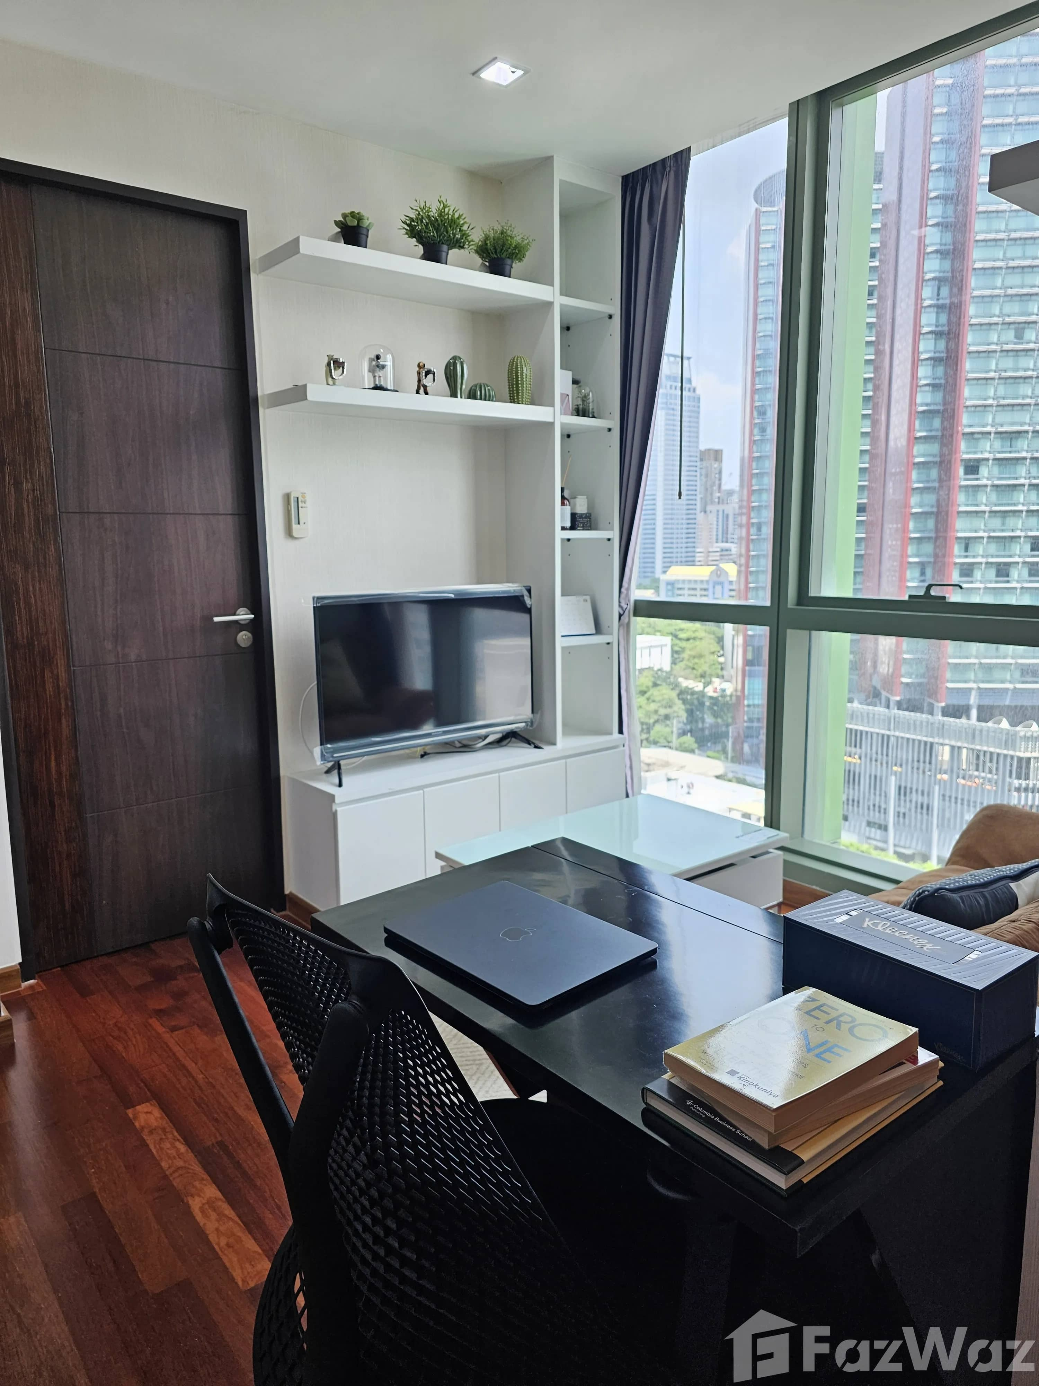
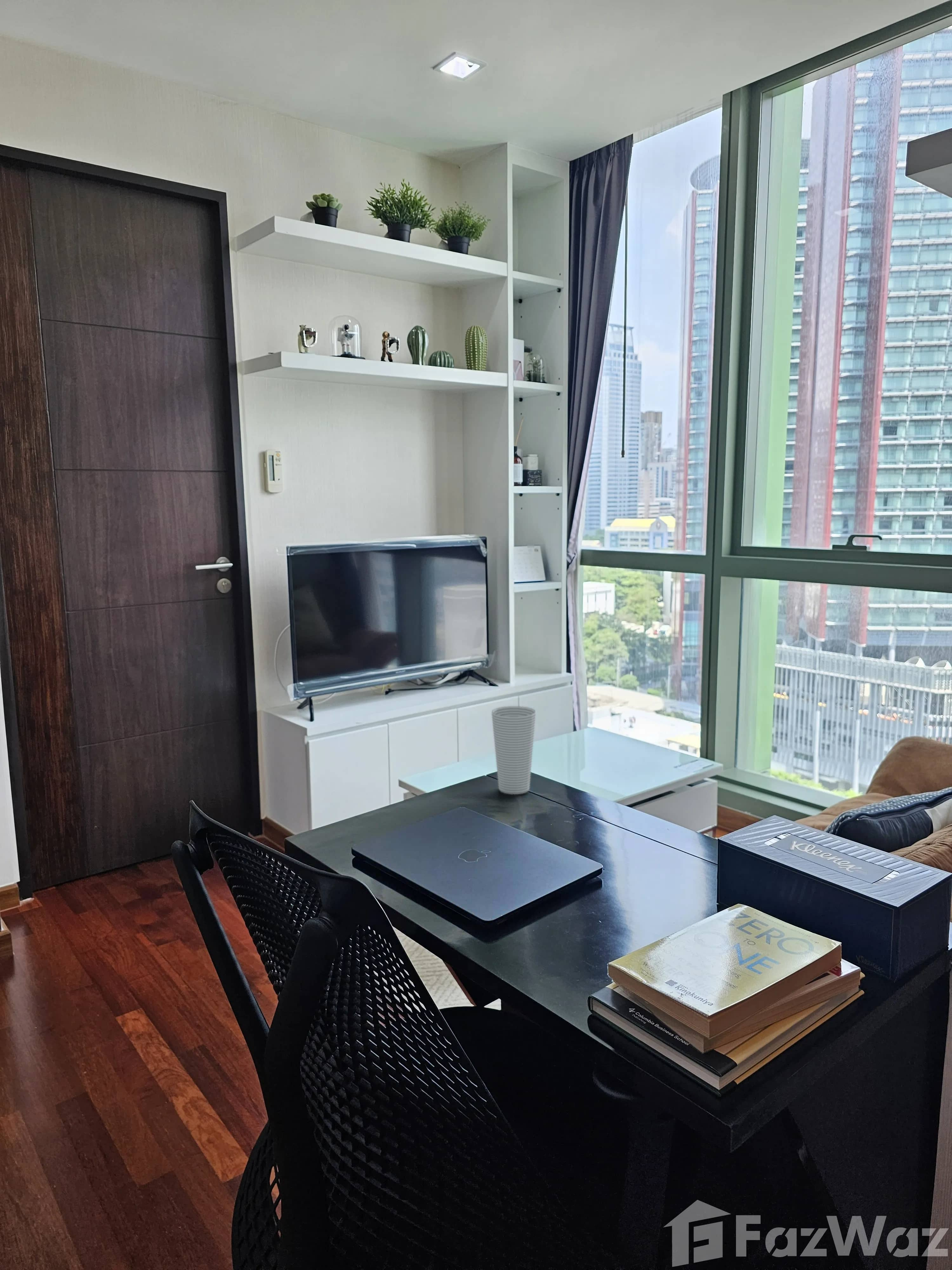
+ cup [491,706,536,795]
